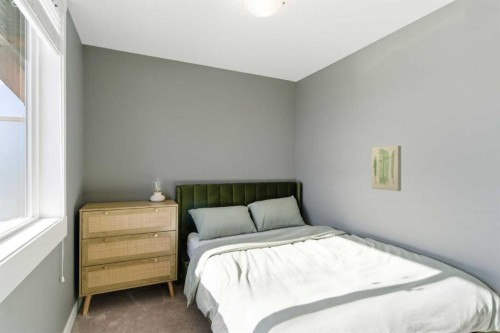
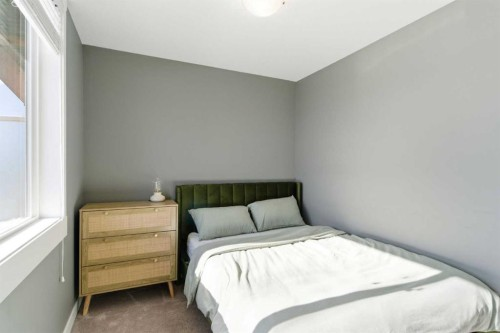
- wall art [371,145,402,192]
